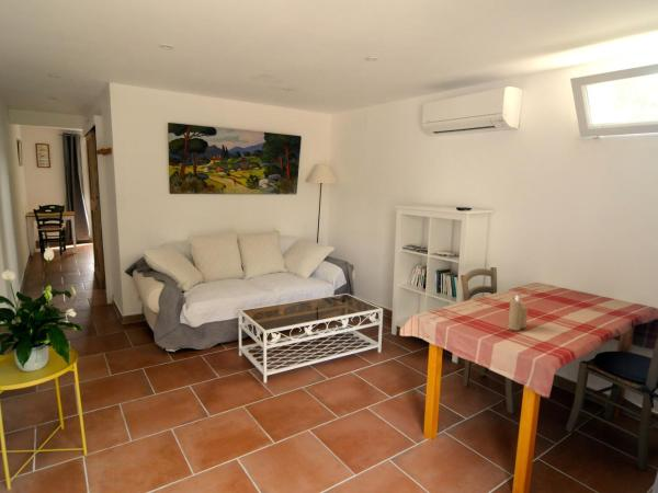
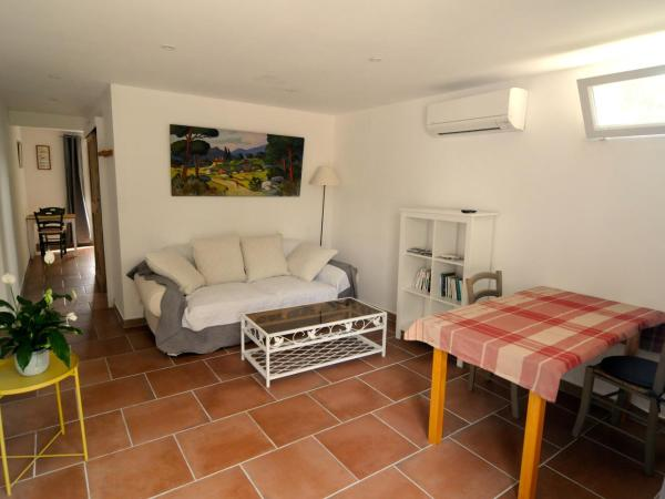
- candle [507,294,530,331]
